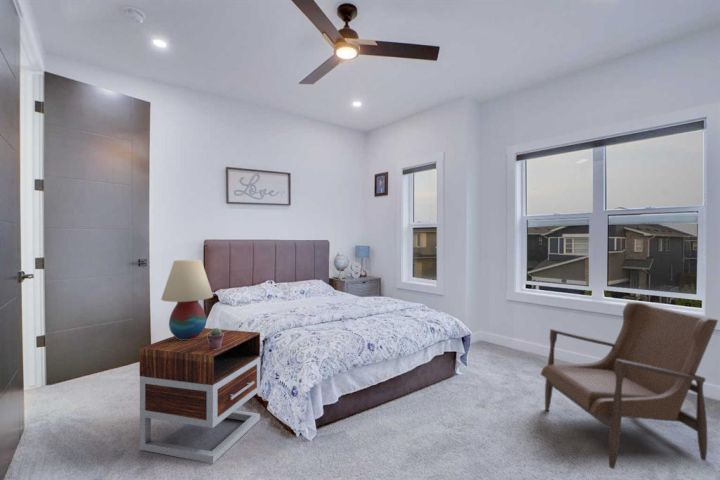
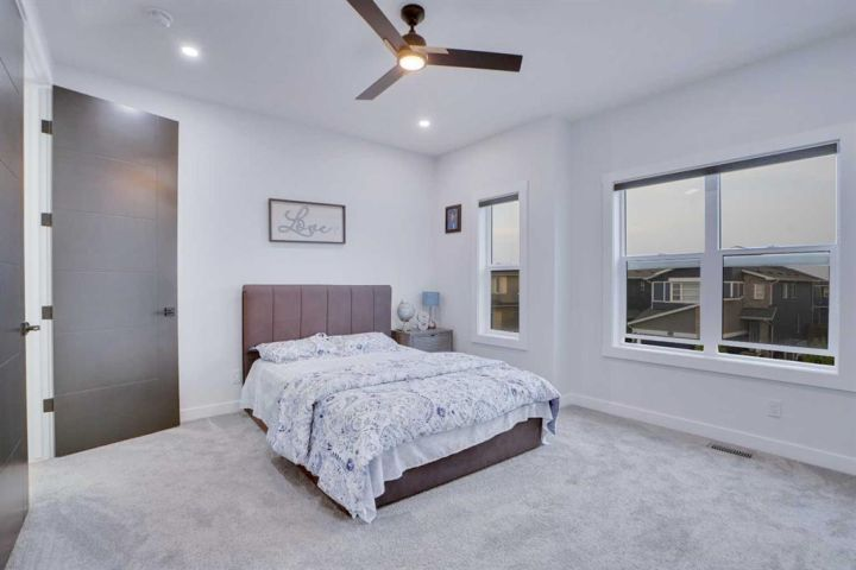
- nightstand [139,327,261,465]
- potted succulent [207,327,224,350]
- armchair [540,300,719,470]
- table lamp [160,259,214,340]
